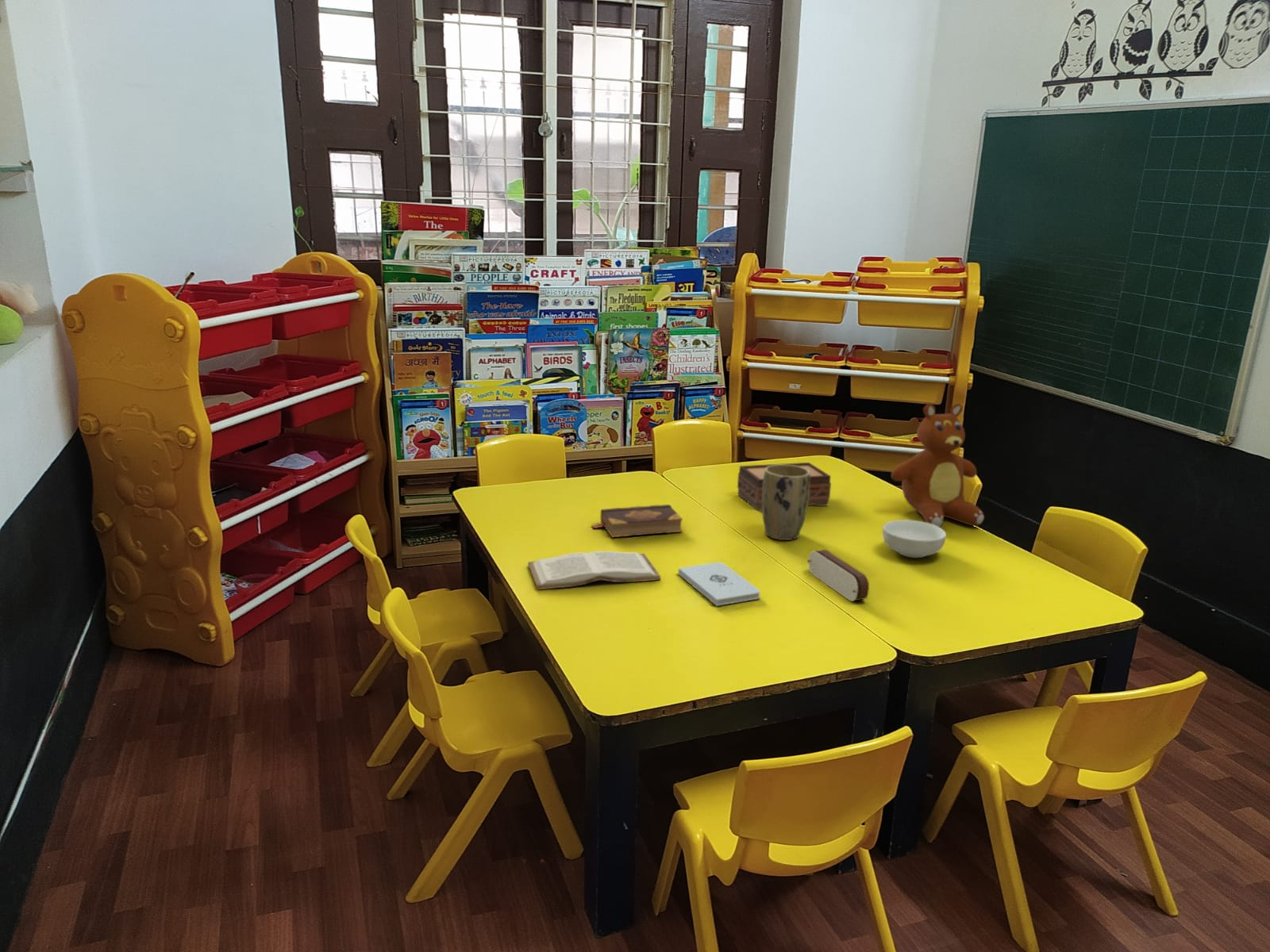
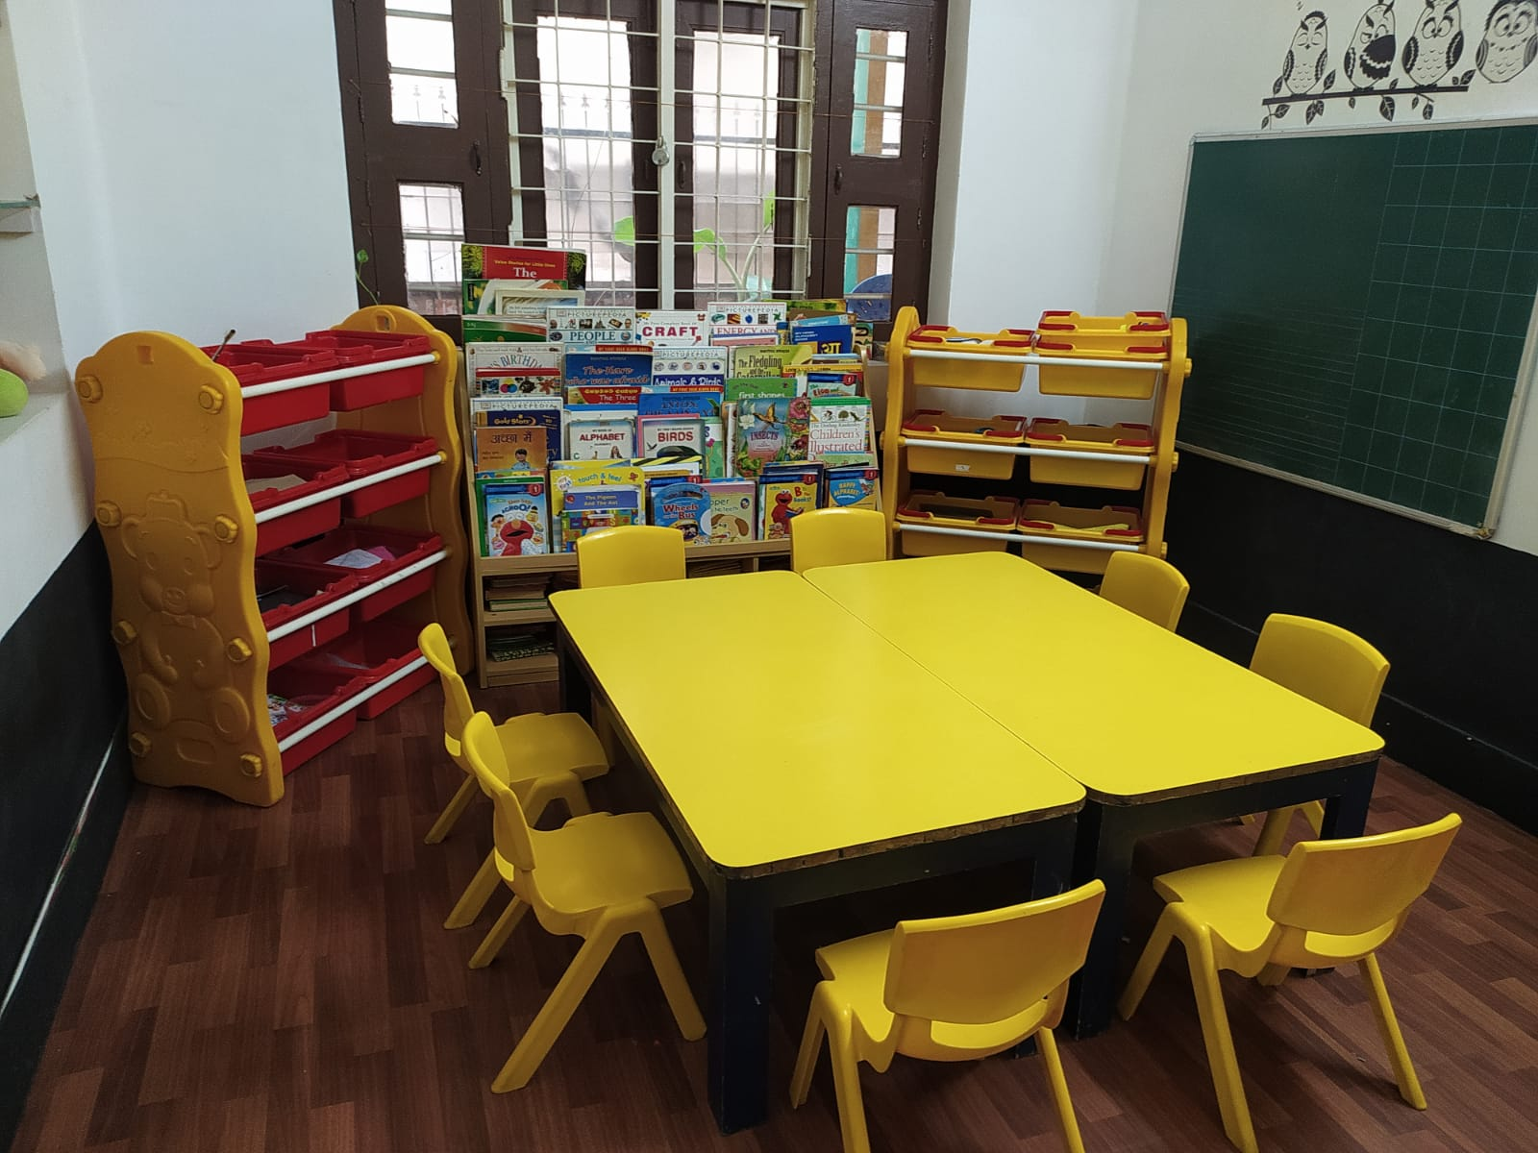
- cereal bowl [882,519,947,559]
- tissue box [737,462,832,511]
- plant pot [761,463,810,541]
- book [591,504,683,538]
- teddy bear [891,403,985,528]
- notepad [677,562,761,607]
- pencil case [807,549,870,602]
- book [527,551,661,590]
